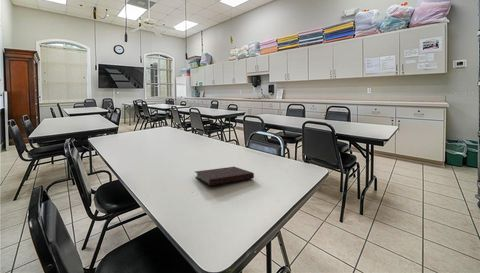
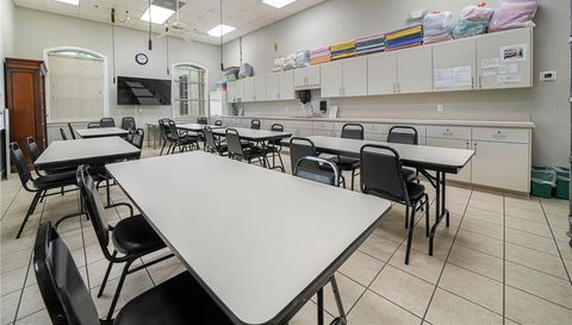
- notebook [194,166,255,186]
